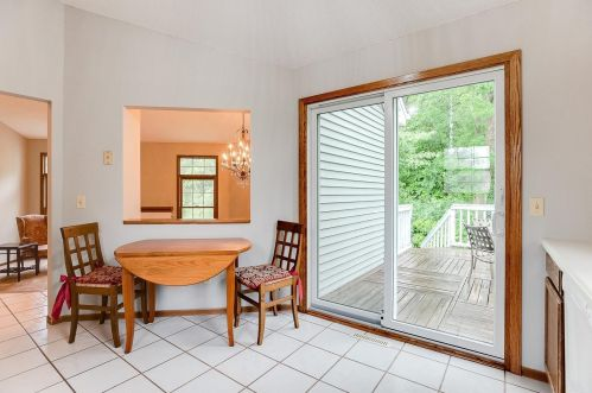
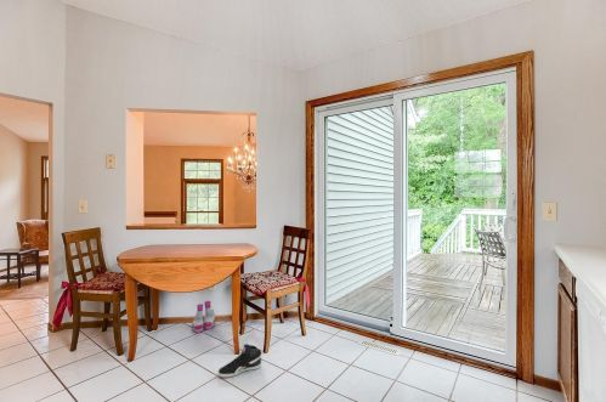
+ boots [191,300,216,334]
+ sneaker [217,342,262,379]
